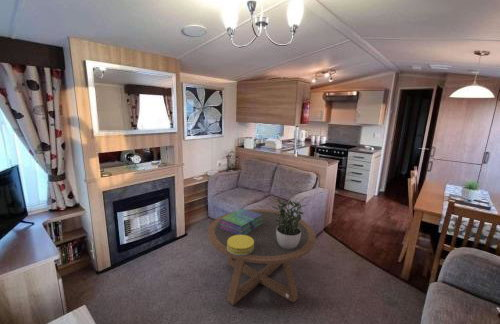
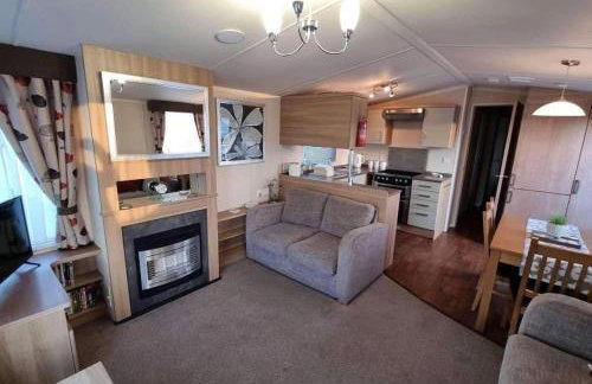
- stack of books [219,208,263,235]
- coffee table [207,208,317,306]
- decorative box [227,235,254,255]
- potted plant [271,198,308,249]
